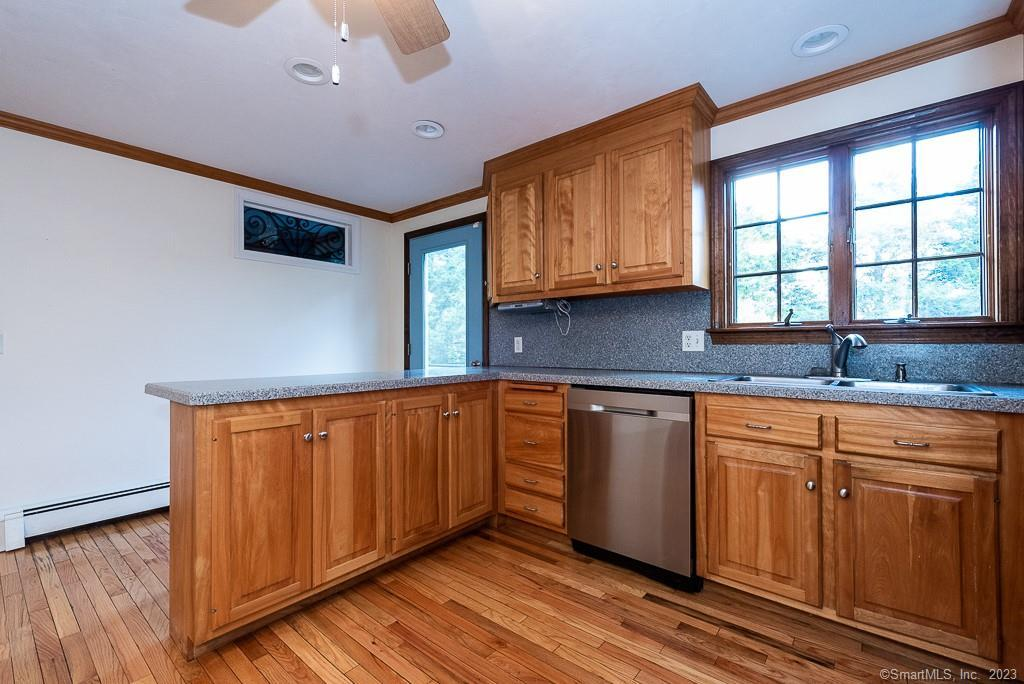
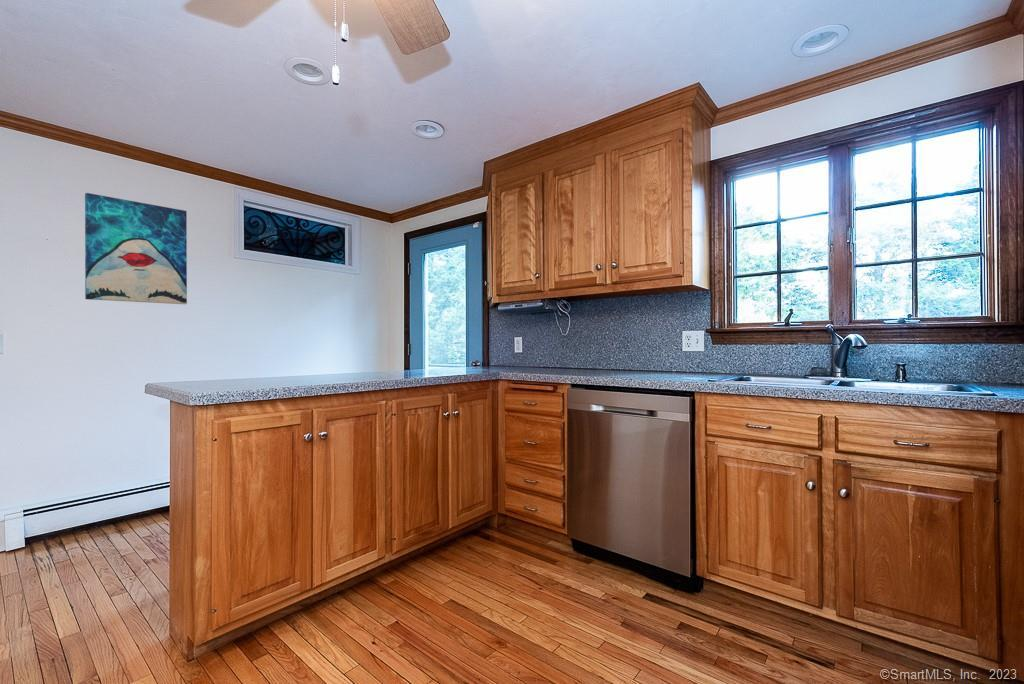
+ wall art [84,192,188,305]
